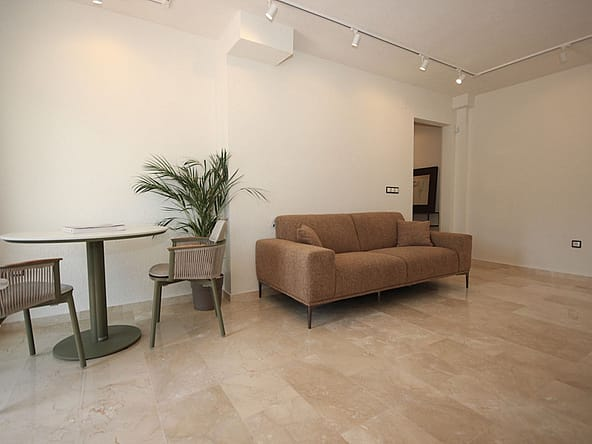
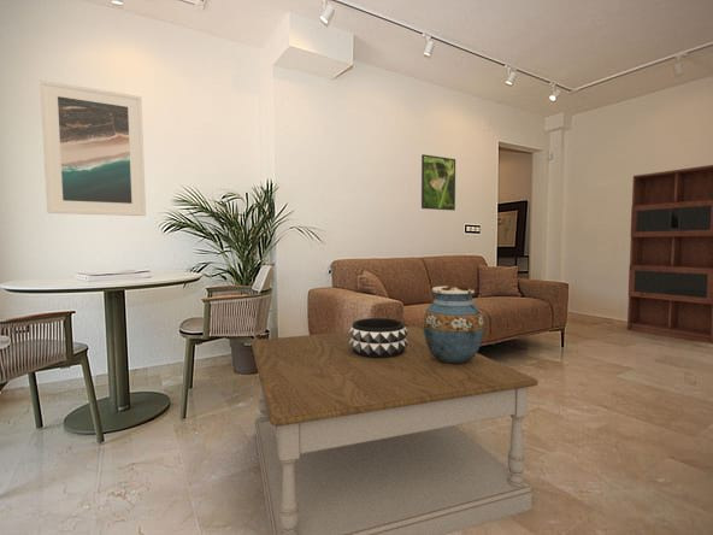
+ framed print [39,80,147,217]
+ coffee table [251,325,540,535]
+ bookcase [626,164,713,345]
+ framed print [420,153,456,212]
+ decorative bowl [348,317,408,358]
+ vase [422,284,485,364]
